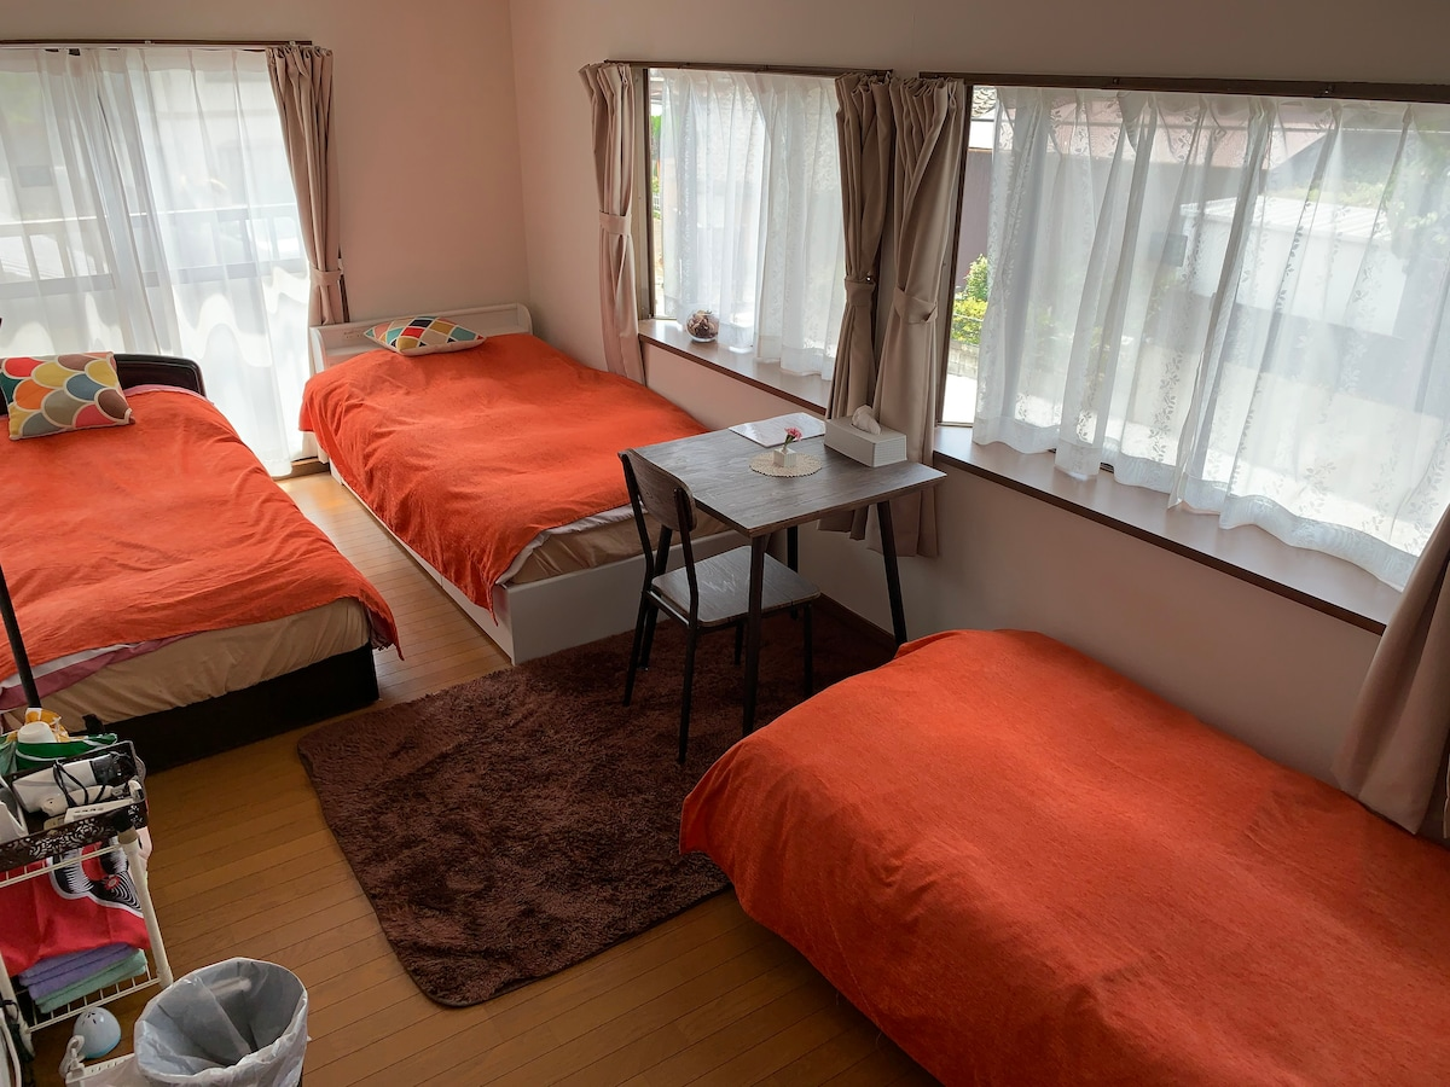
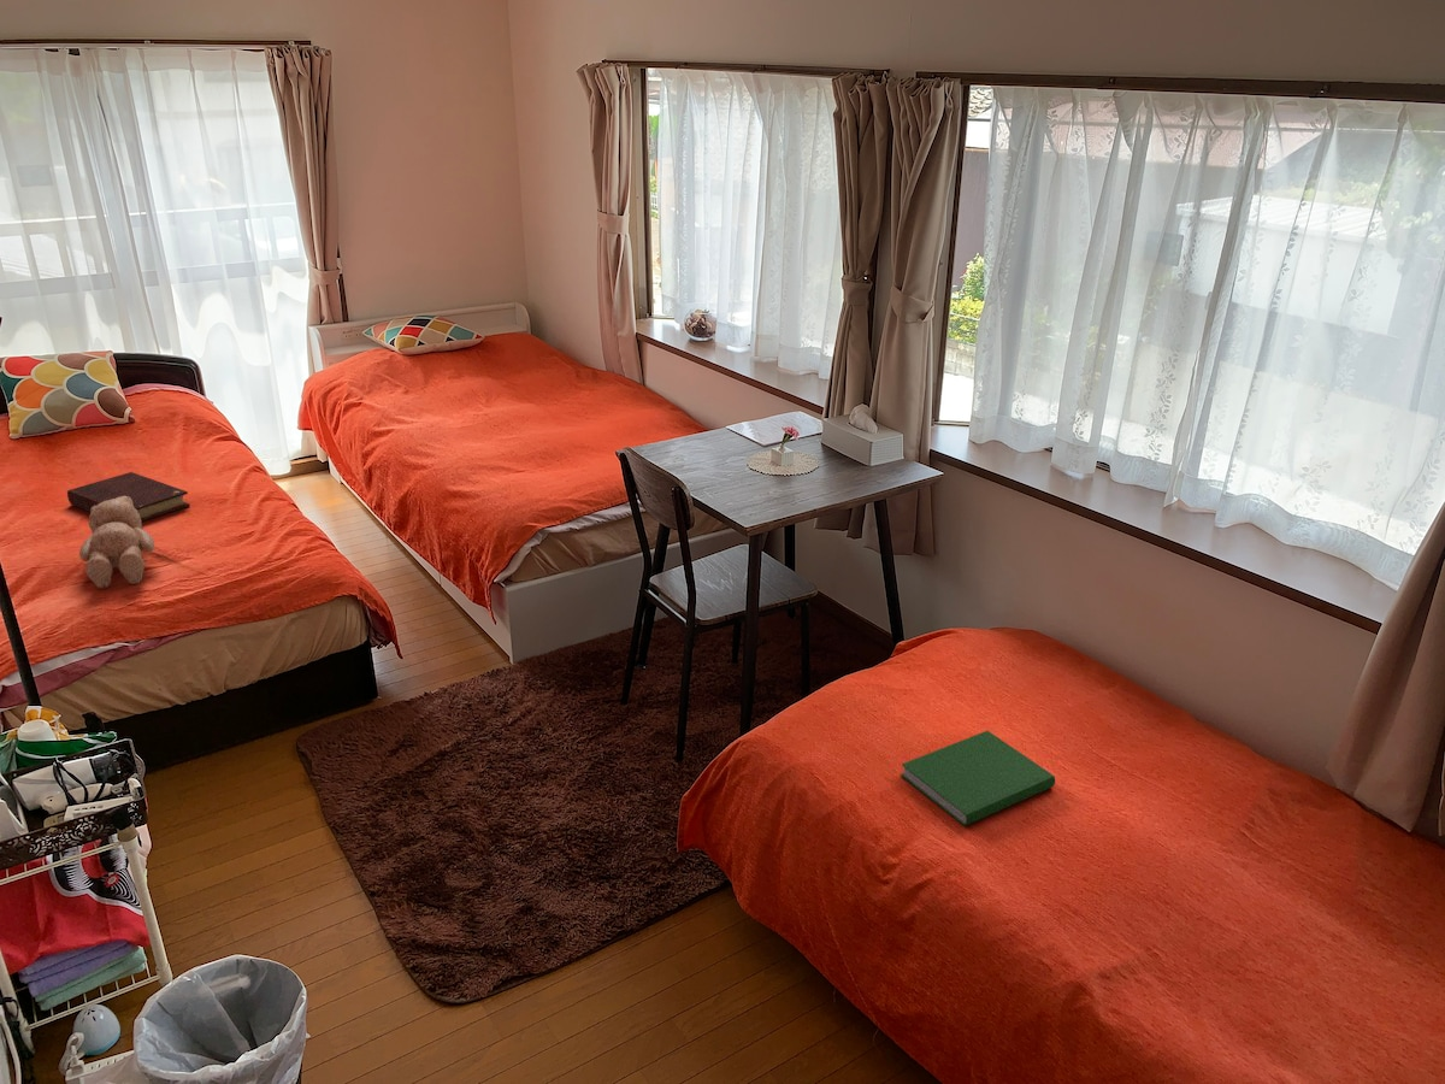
+ hardcover book [900,730,1056,826]
+ book [66,471,191,523]
+ teddy bear [78,496,155,590]
